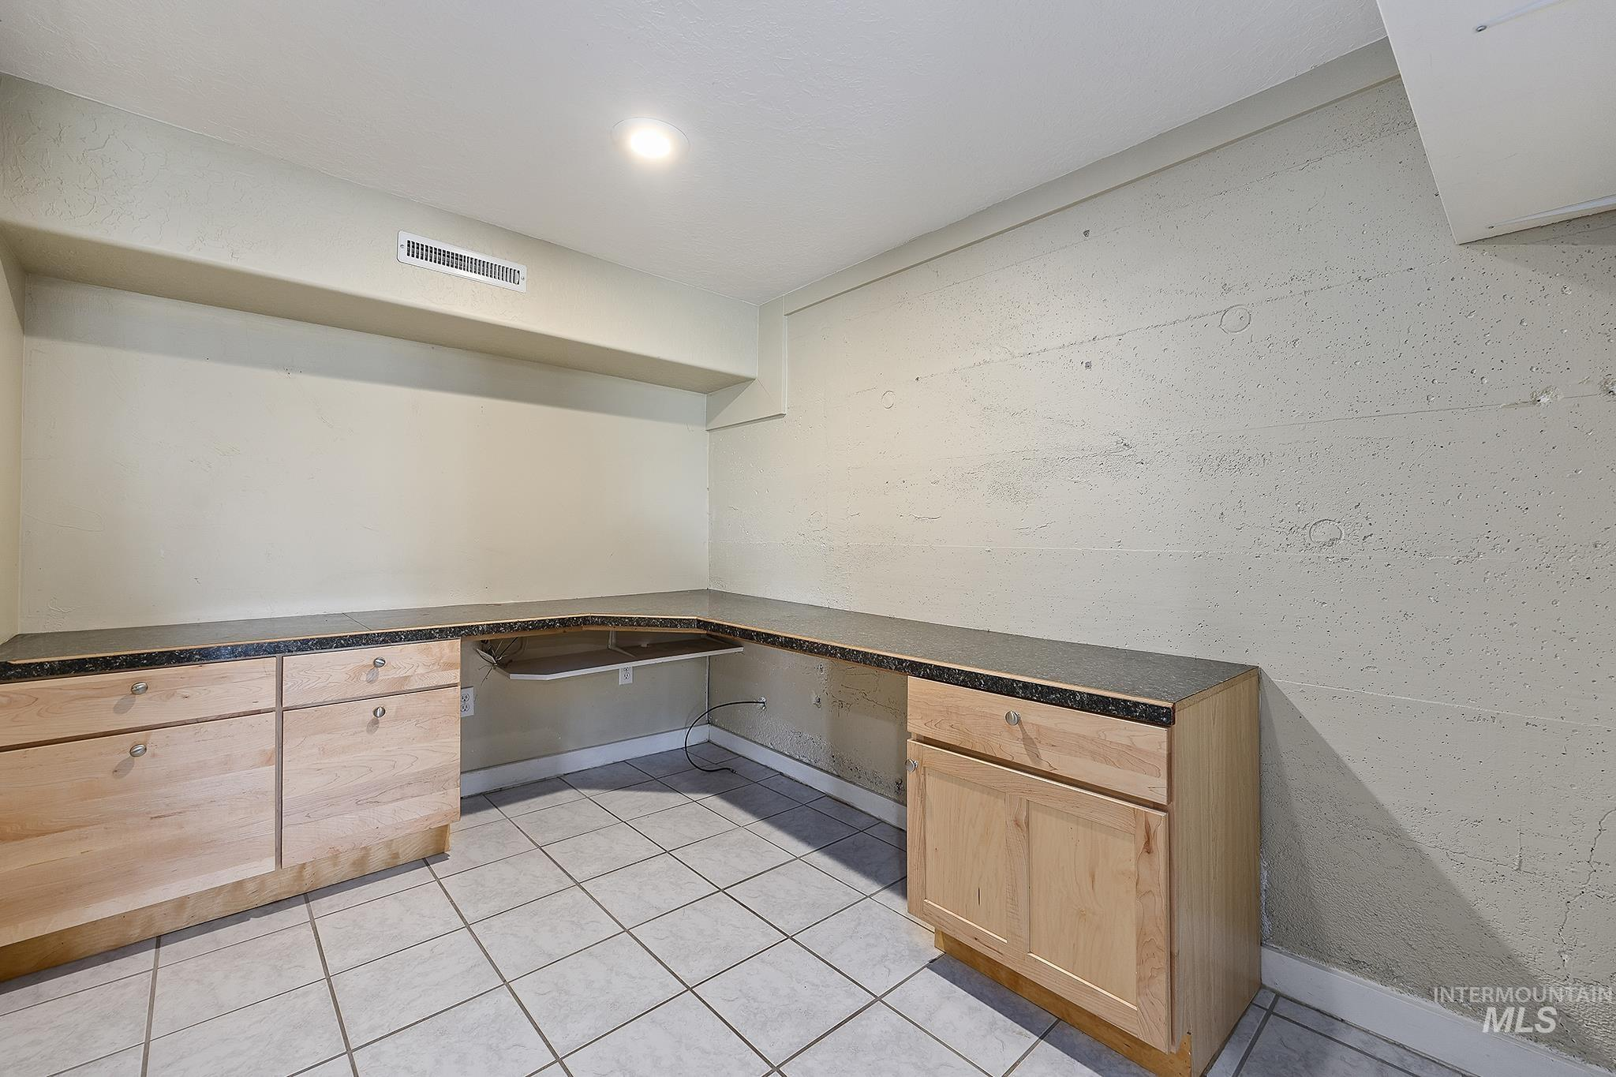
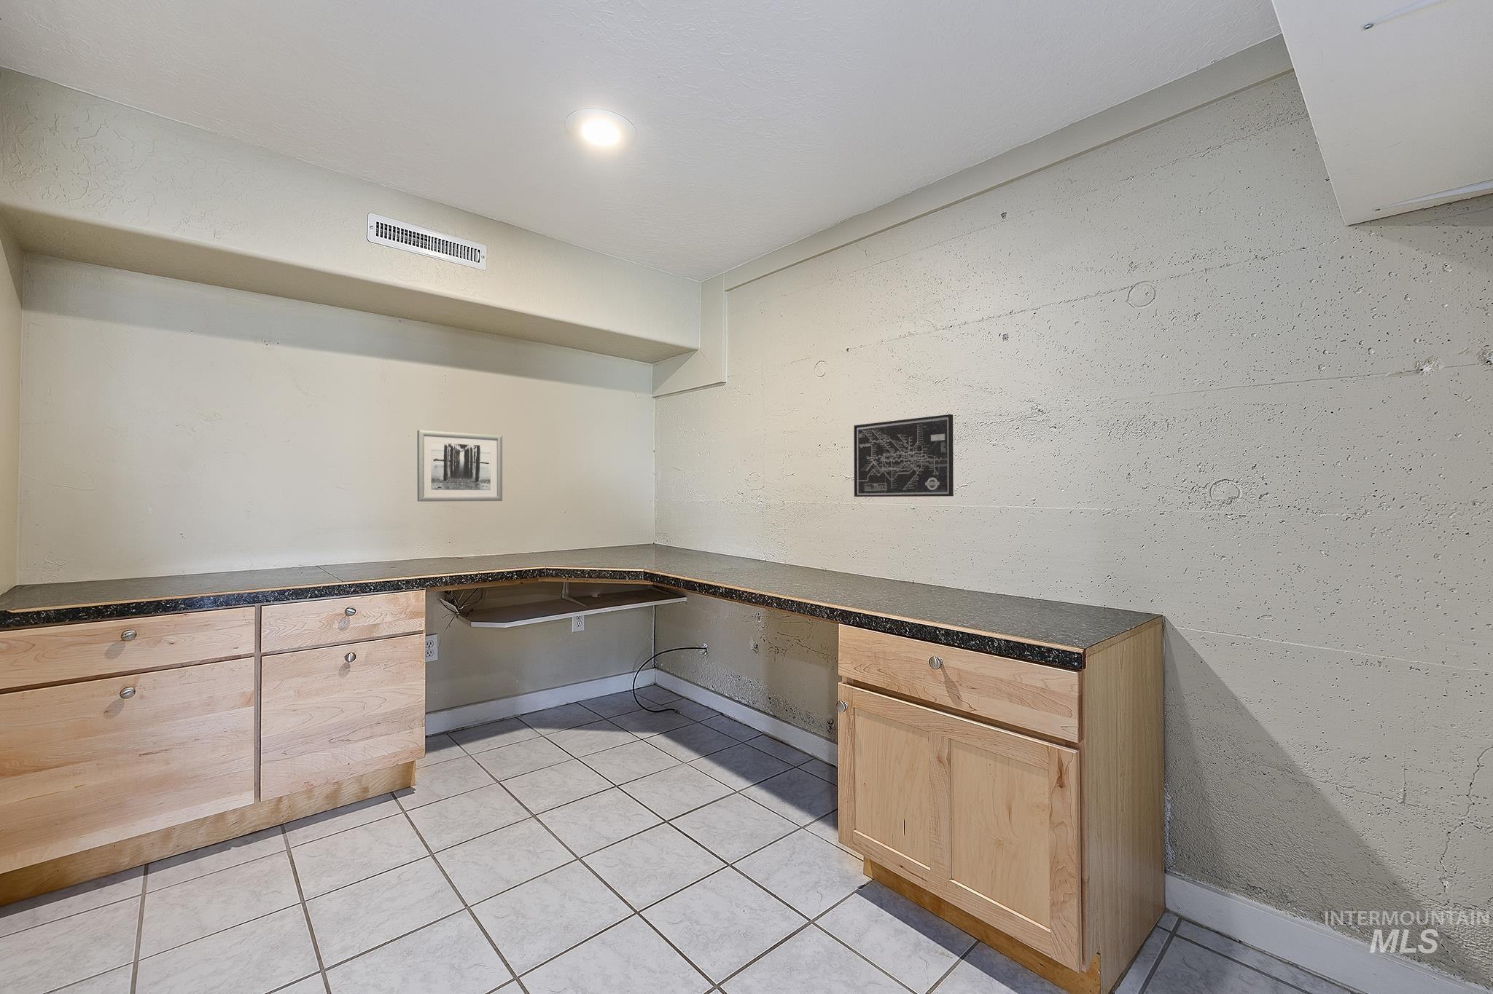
+ wall art [853,414,955,497]
+ wall art [416,429,503,503]
